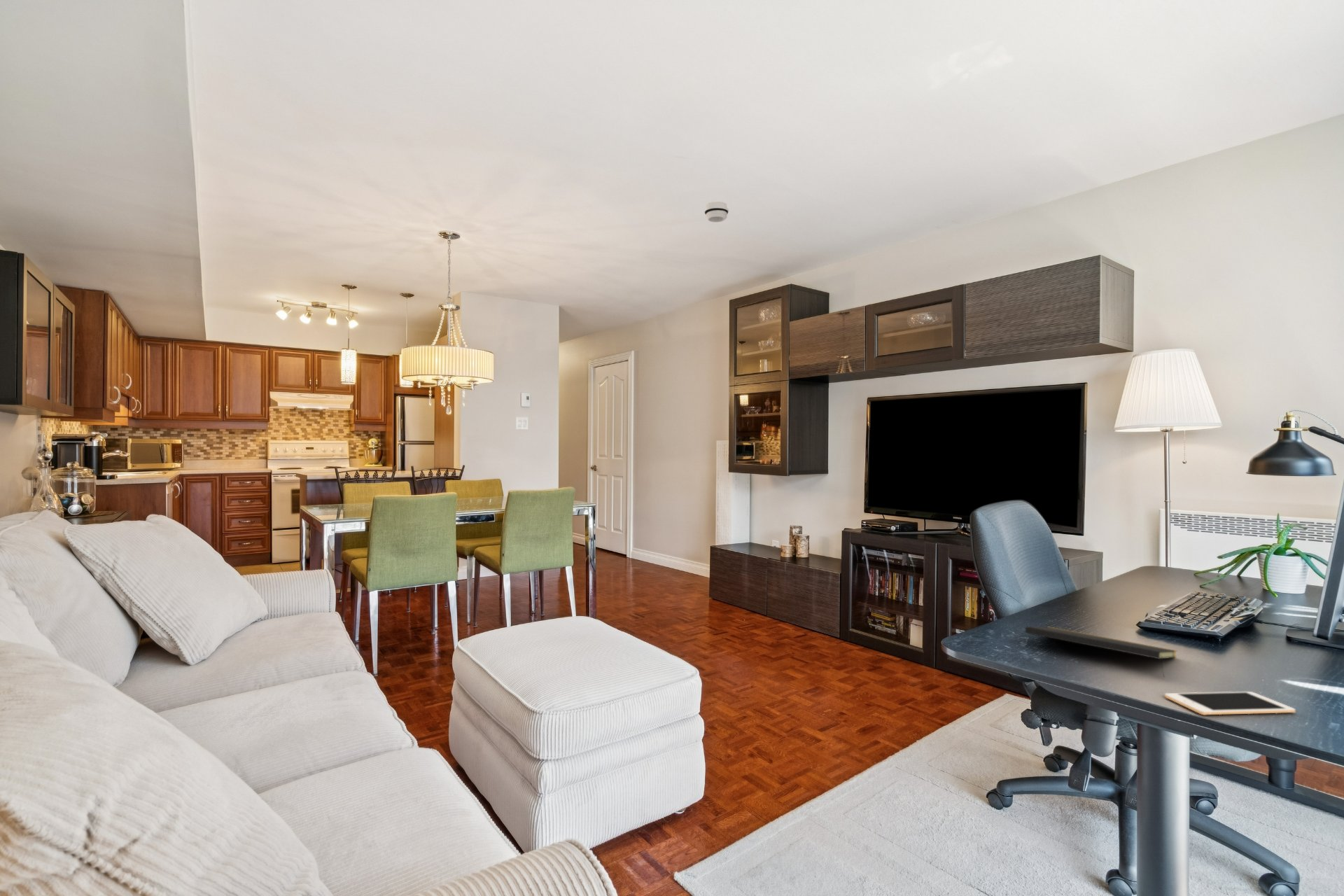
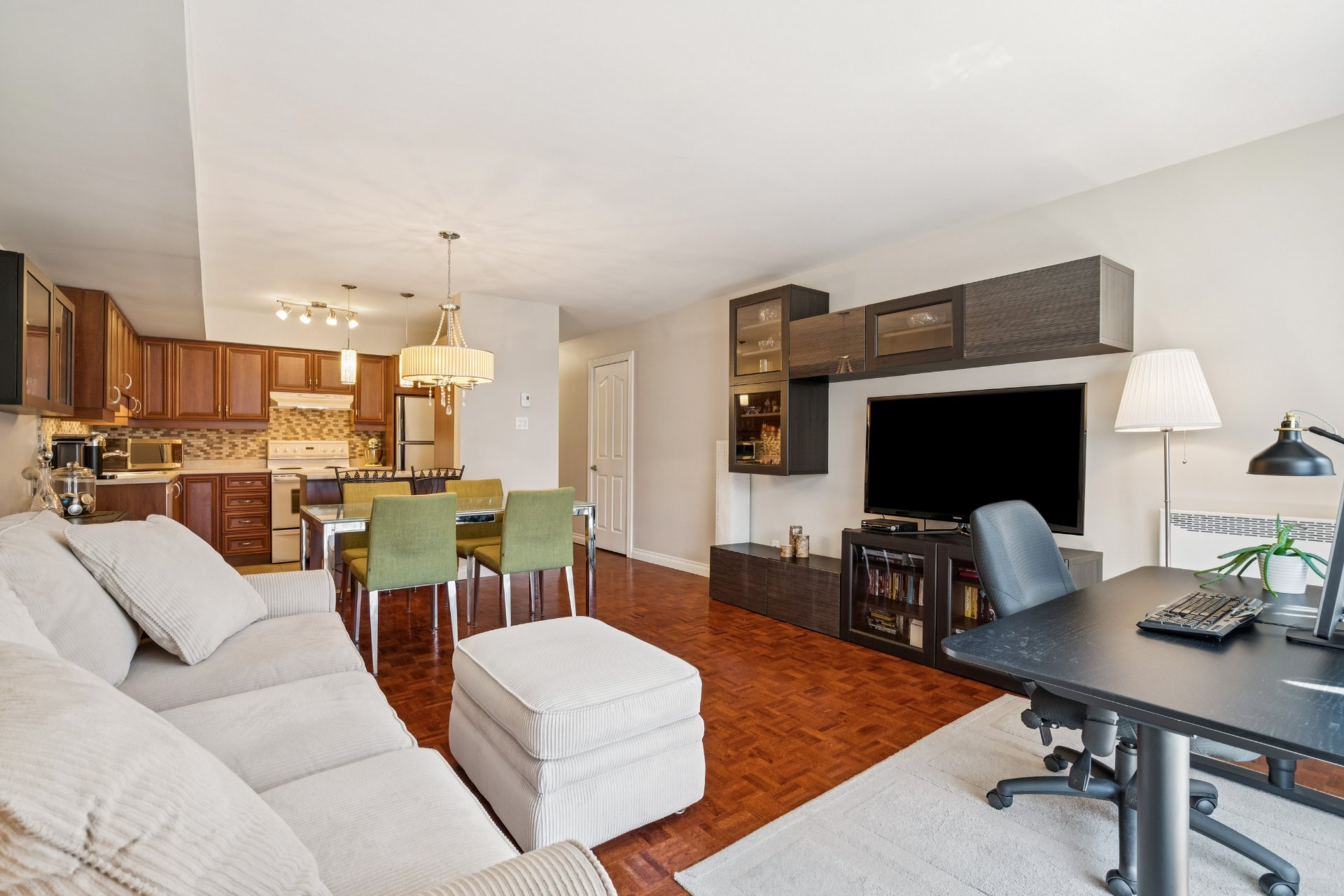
- cell phone [1164,691,1296,715]
- notepad [1025,626,1177,677]
- smoke detector [703,201,729,223]
